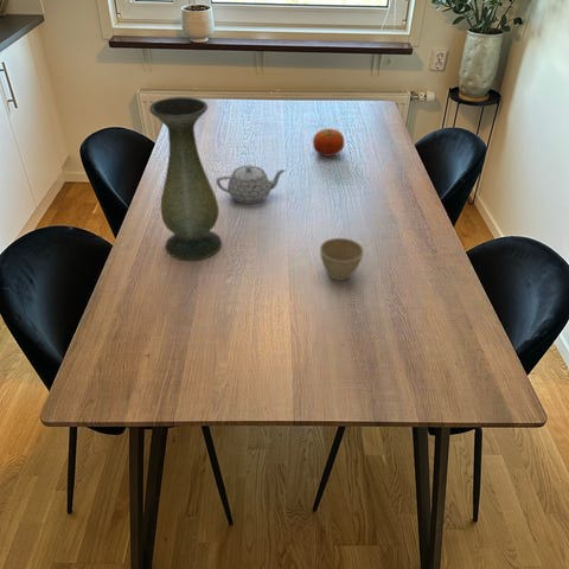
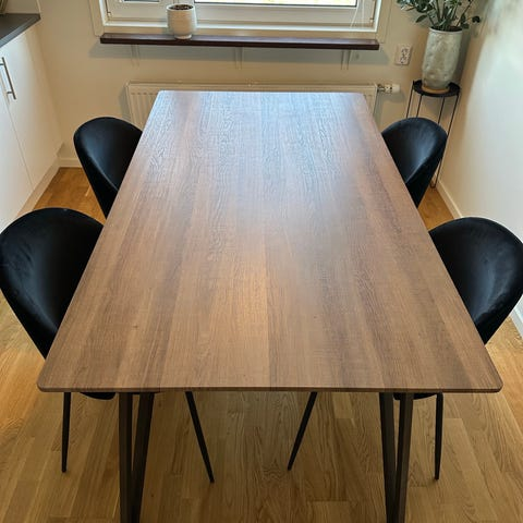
- vase [148,96,223,262]
- flower pot [319,237,365,282]
- fruit [312,128,345,158]
- teapot [216,164,287,205]
